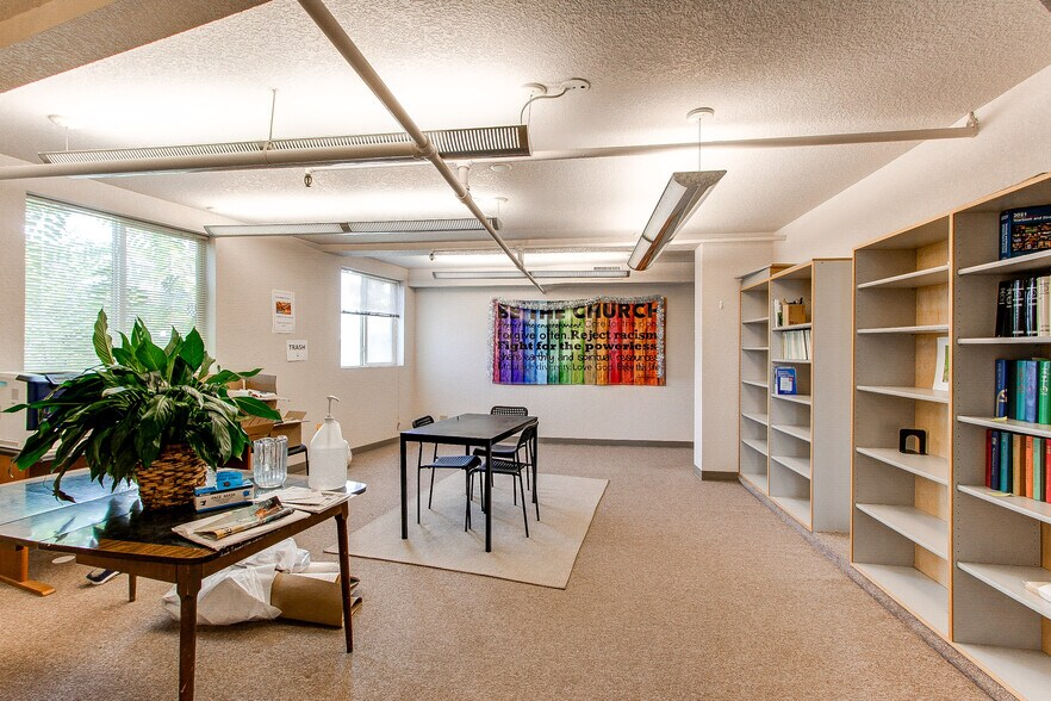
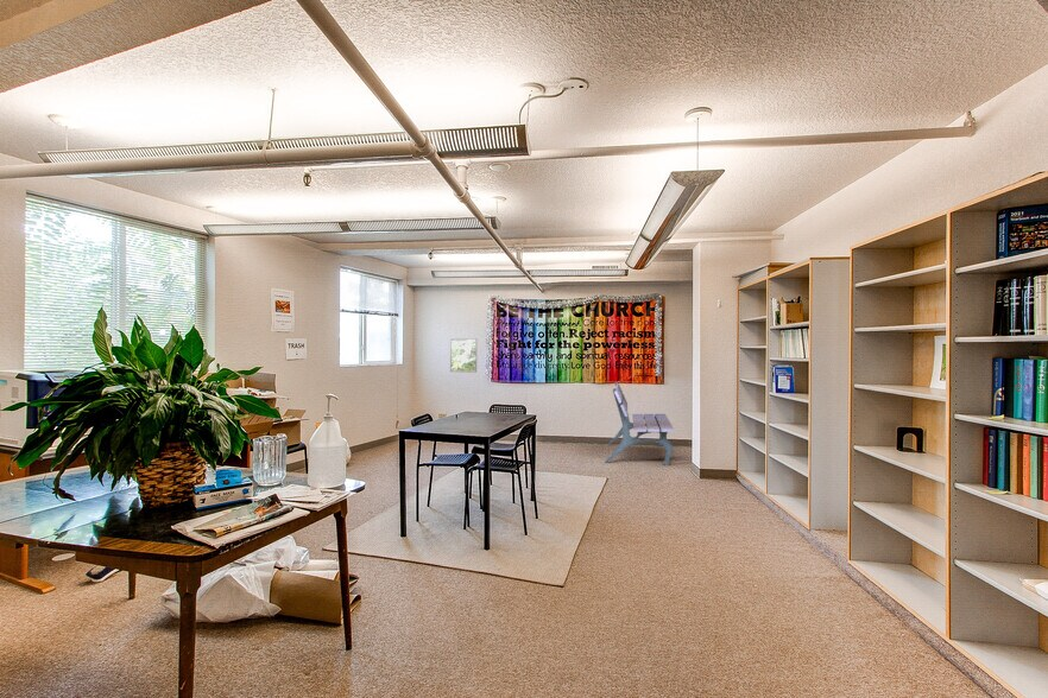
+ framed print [449,337,478,374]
+ bench [604,381,676,467]
